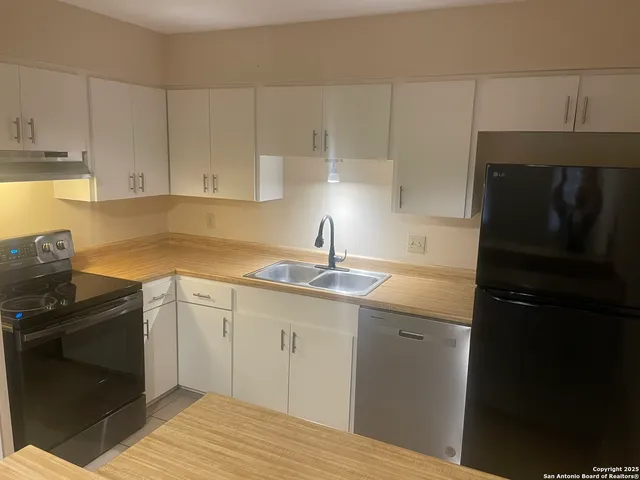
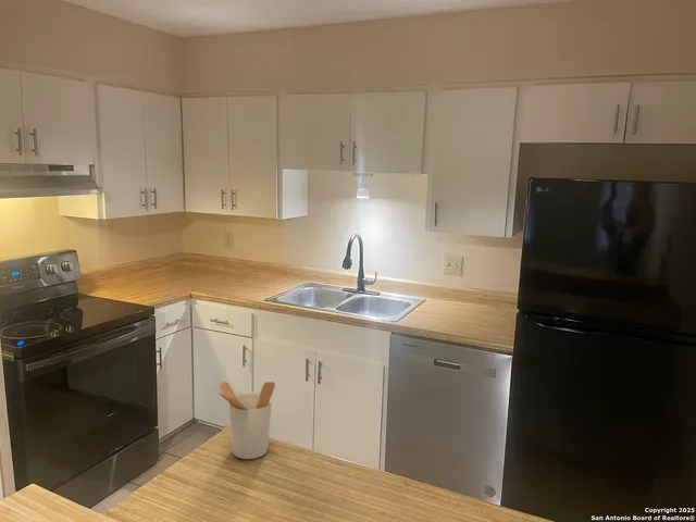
+ utensil holder [214,381,276,460]
